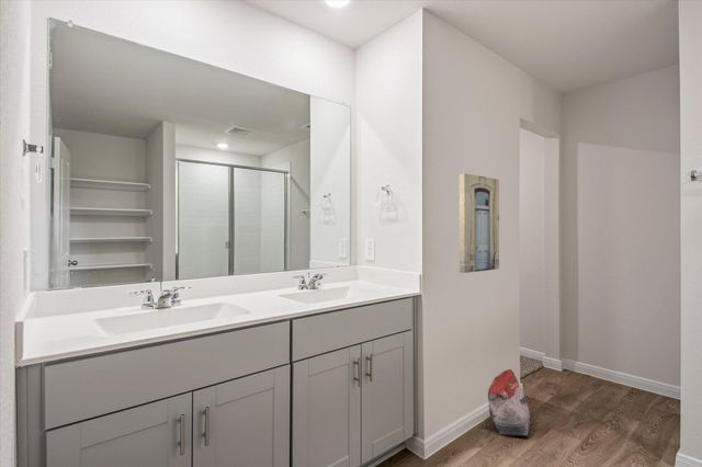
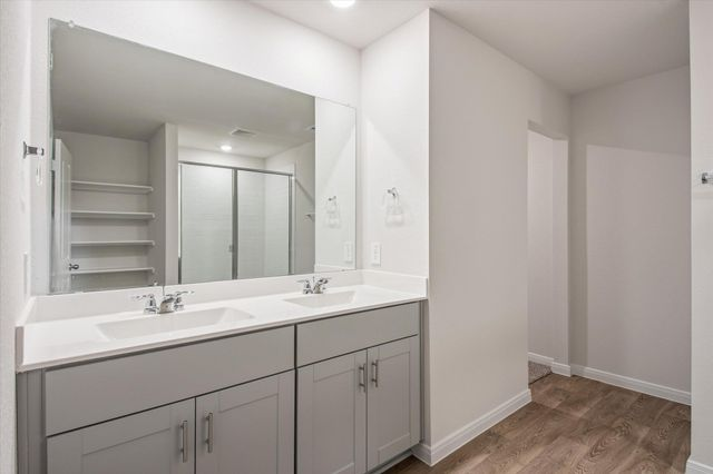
- wall art [458,172,500,274]
- bag [487,368,531,438]
